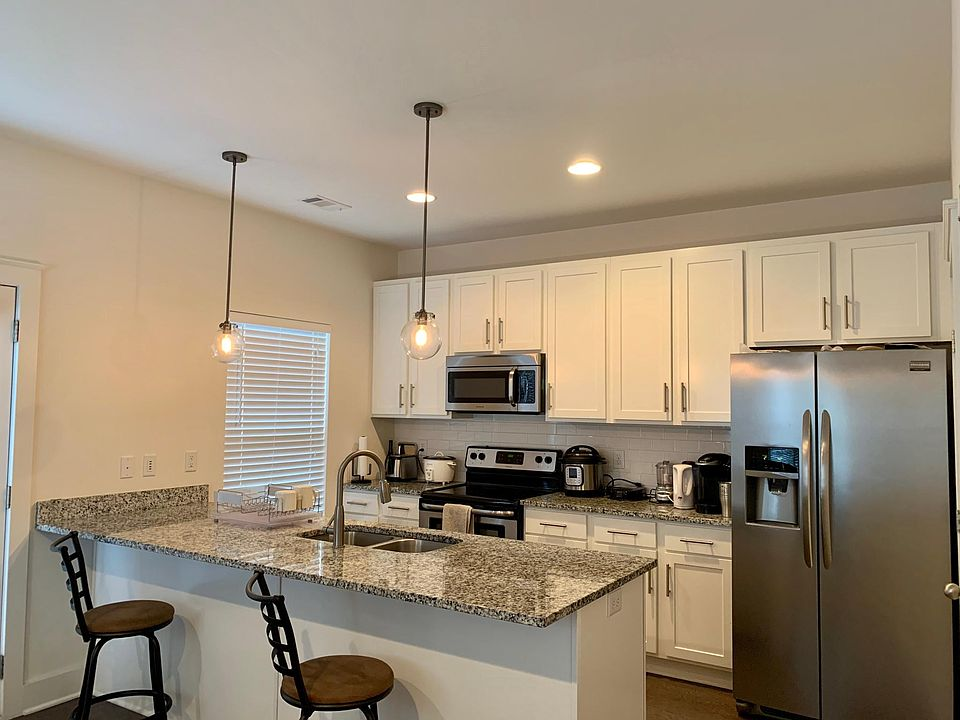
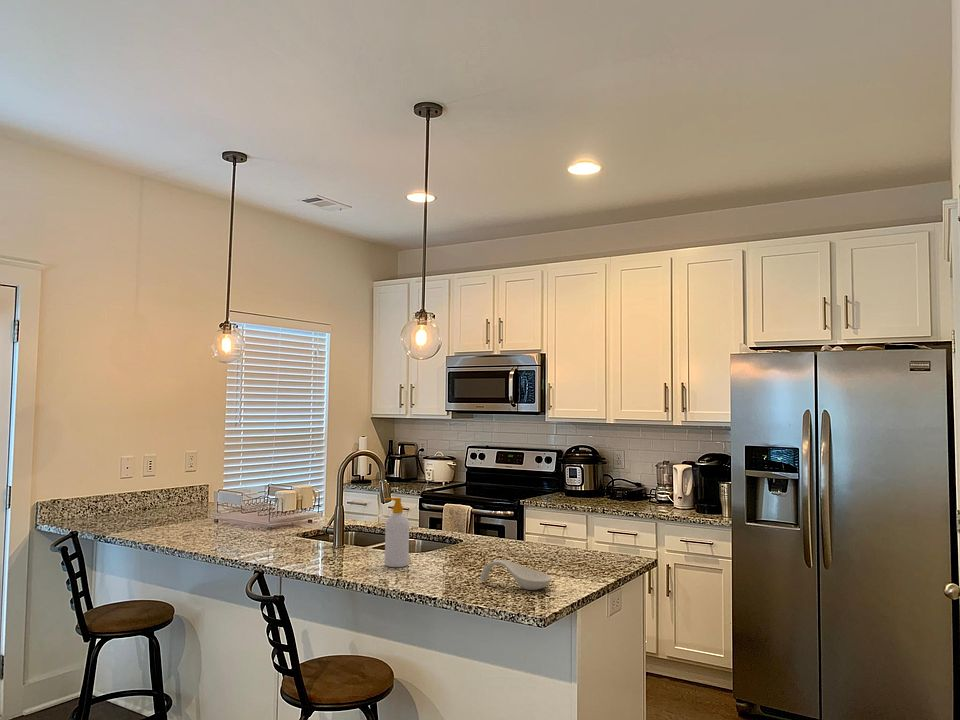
+ soap bottle [383,497,410,568]
+ spoon rest [479,559,553,591]
